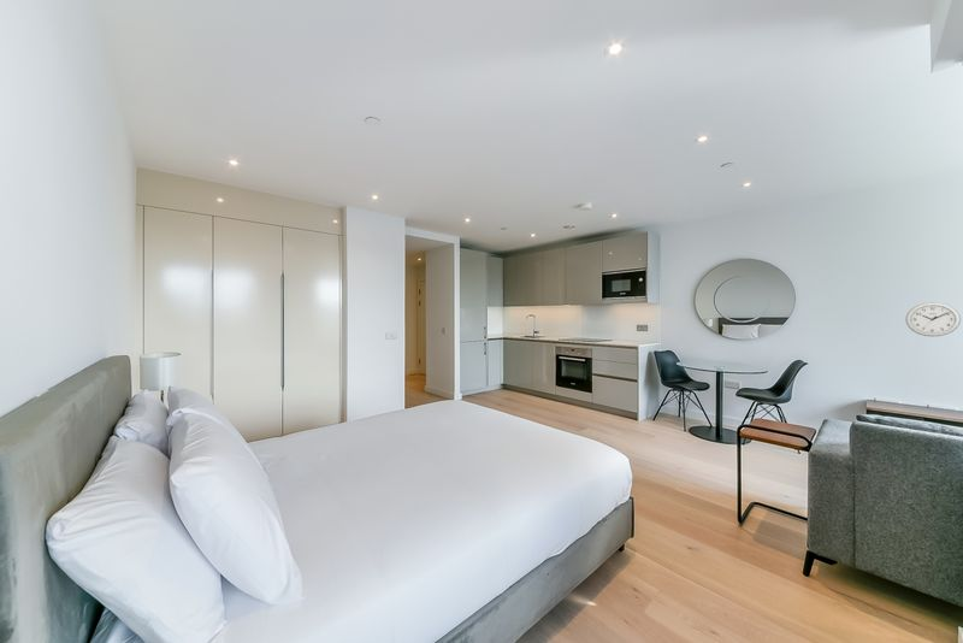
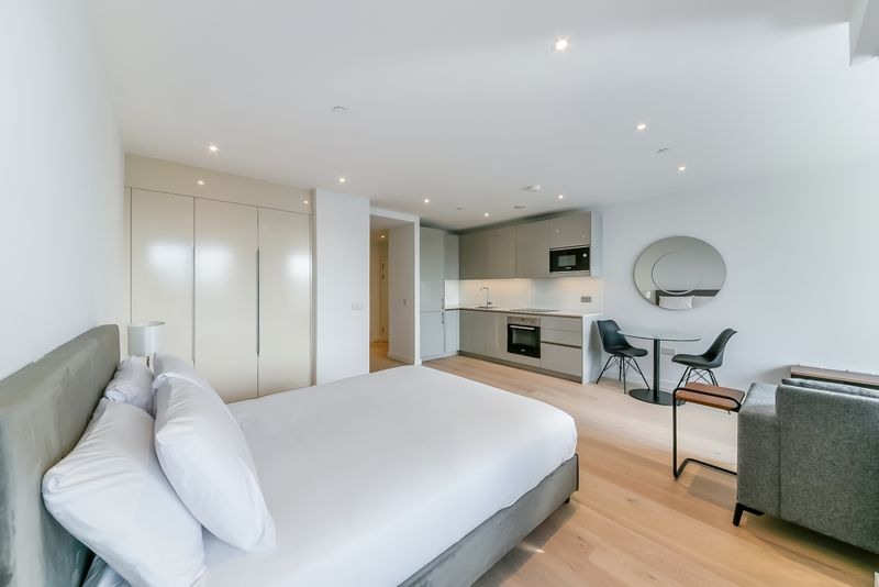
- wall clock [904,301,962,338]
